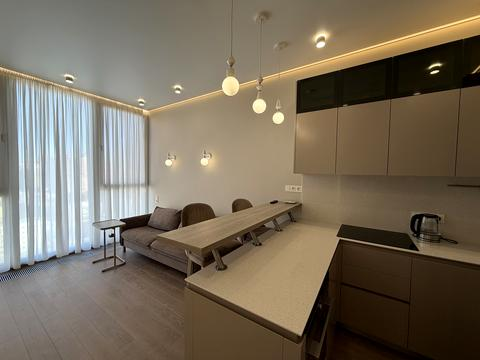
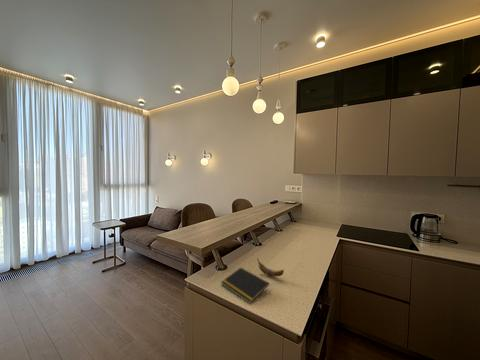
+ notepad [220,267,270,305]
+ banana [256,257,285,278]
